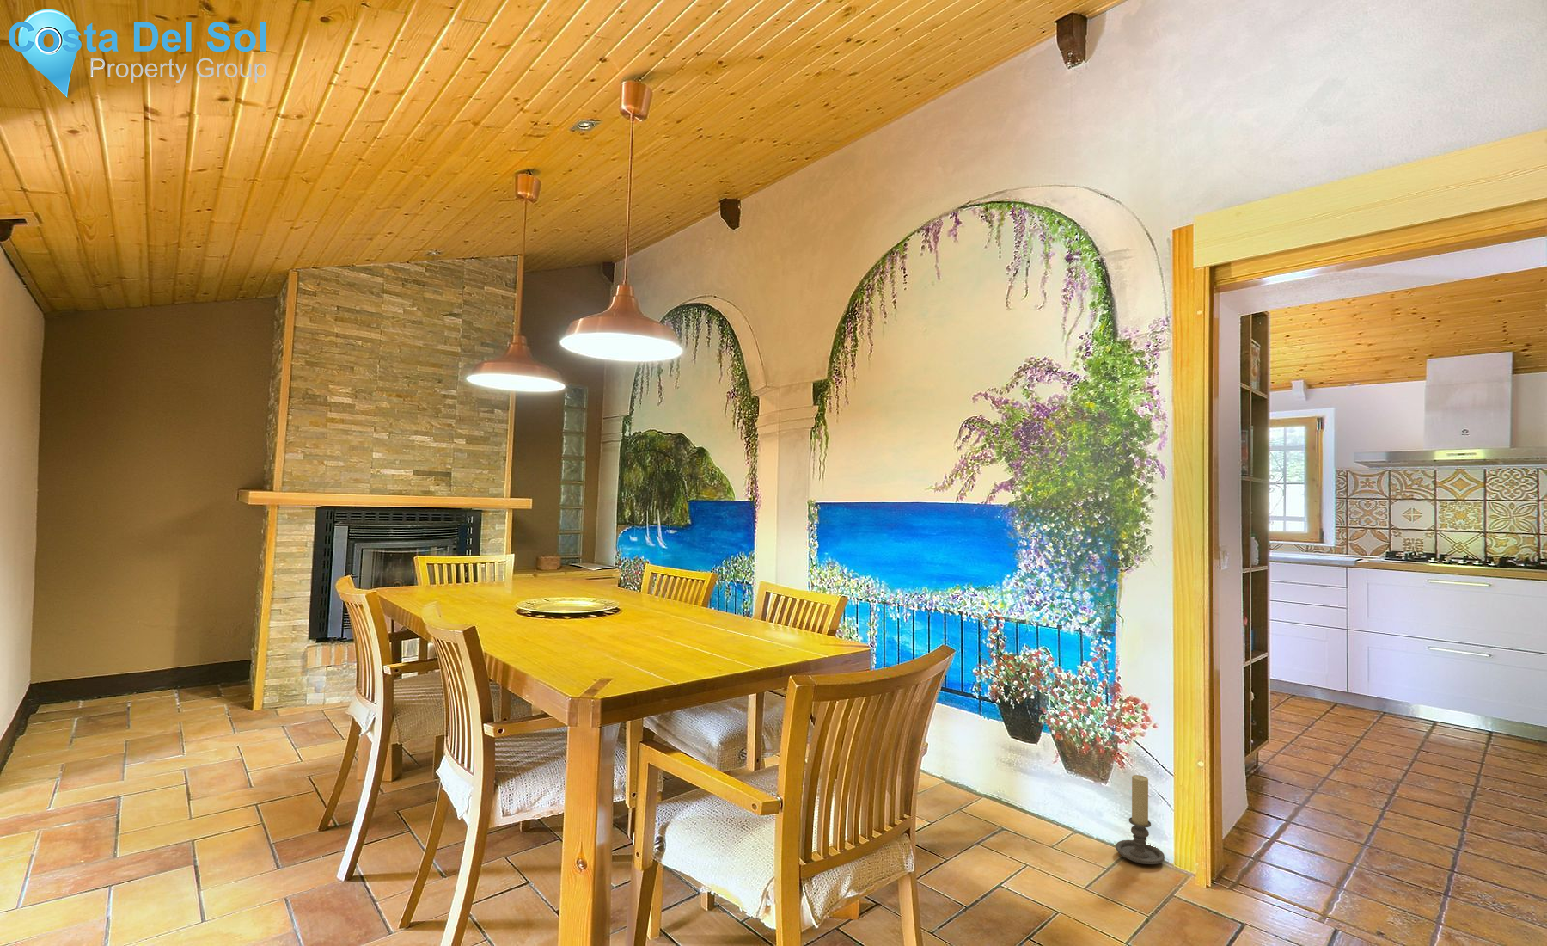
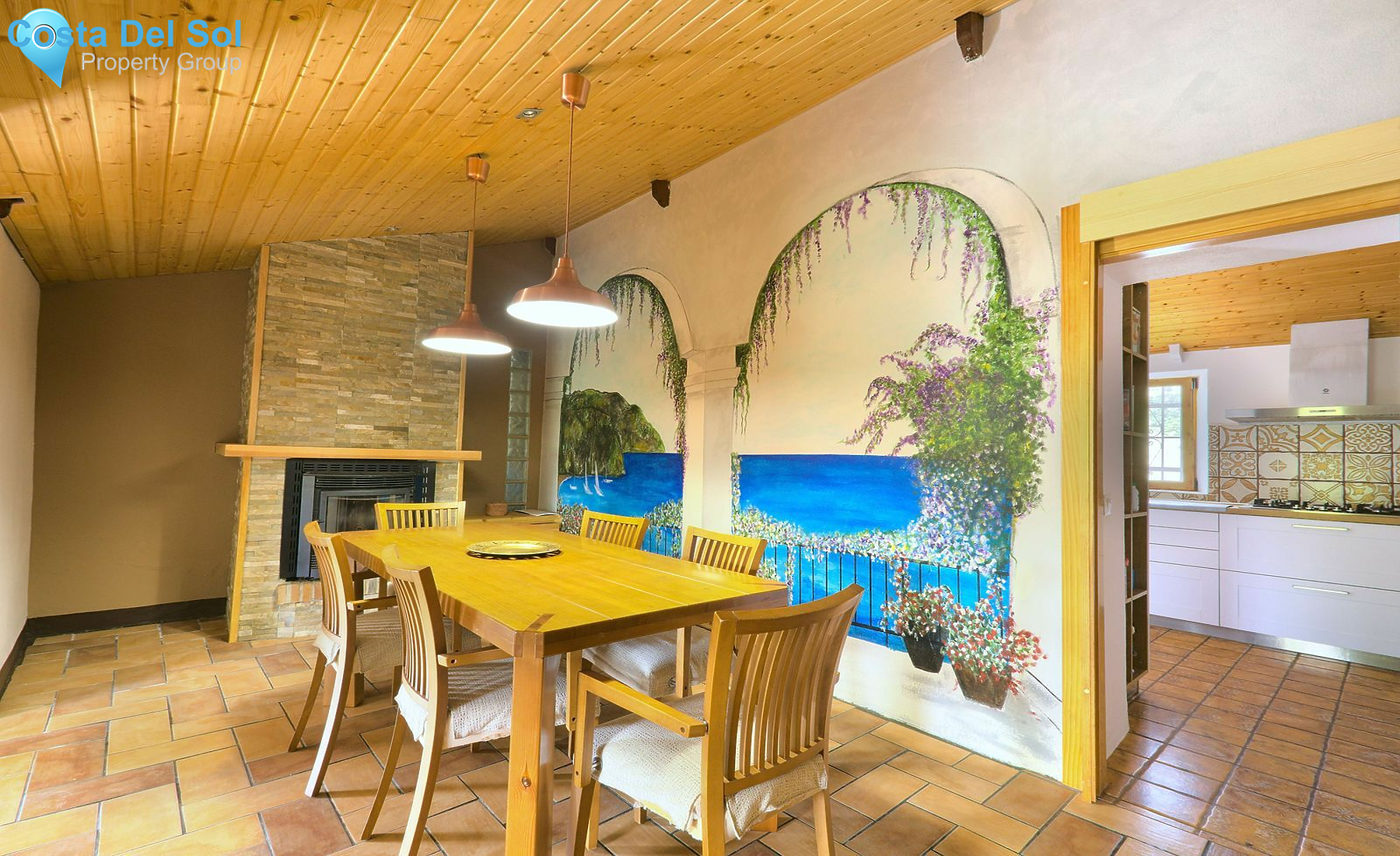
- candle holder [1115,774,1166,865]
